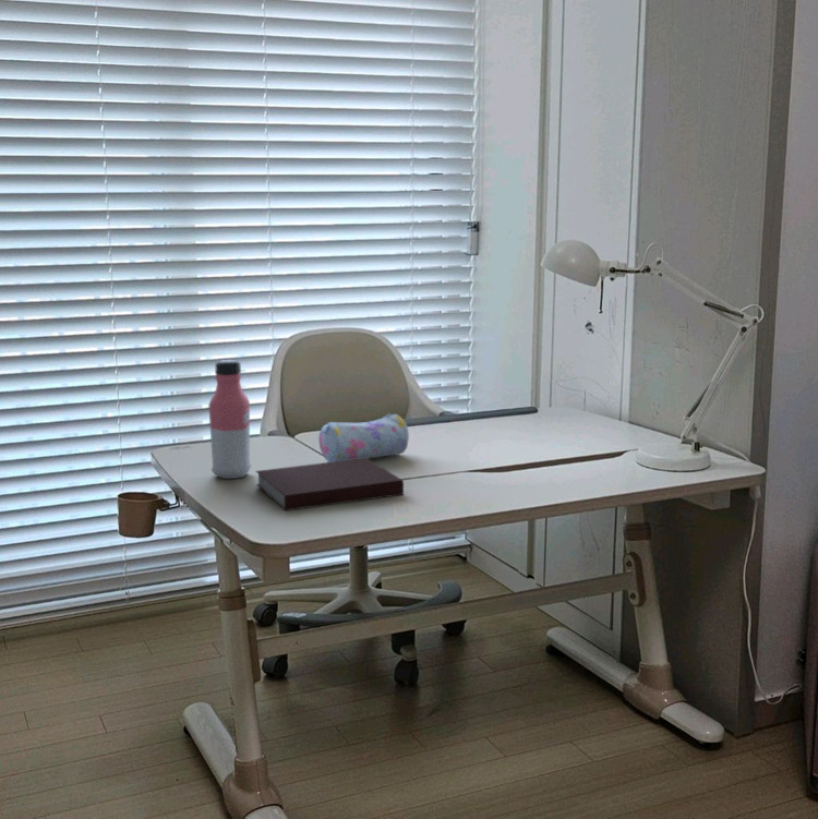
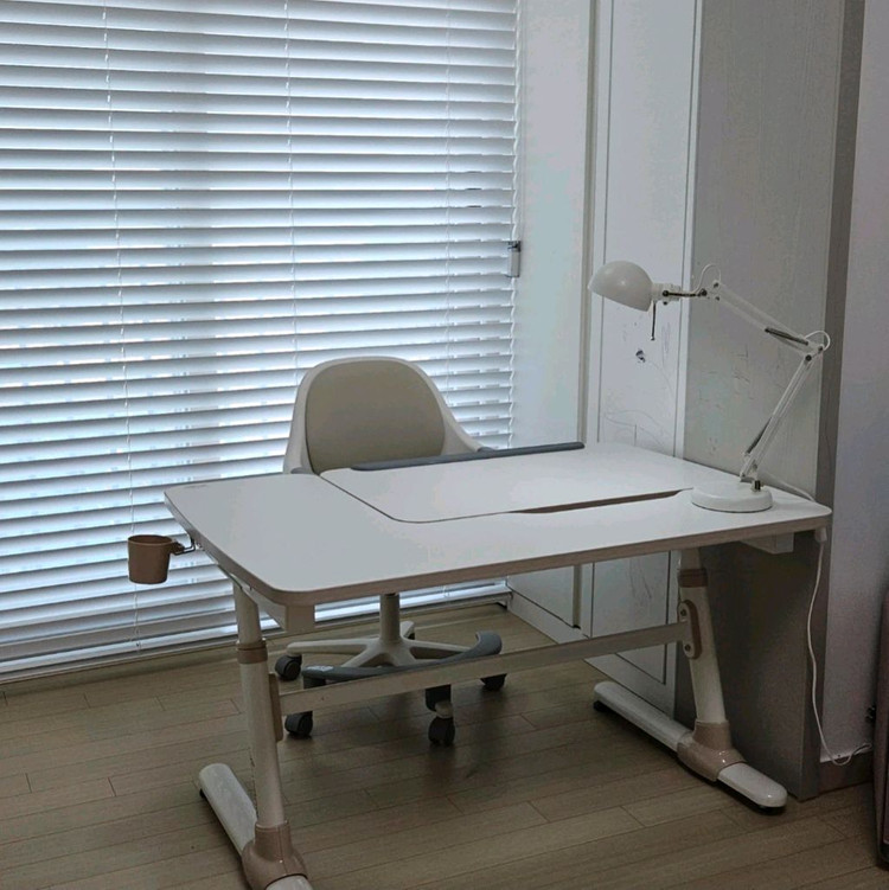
- notebook [255,458,405,511]
- water bottle [207,359,252,480]
- pencil case [317,412,410,462]
